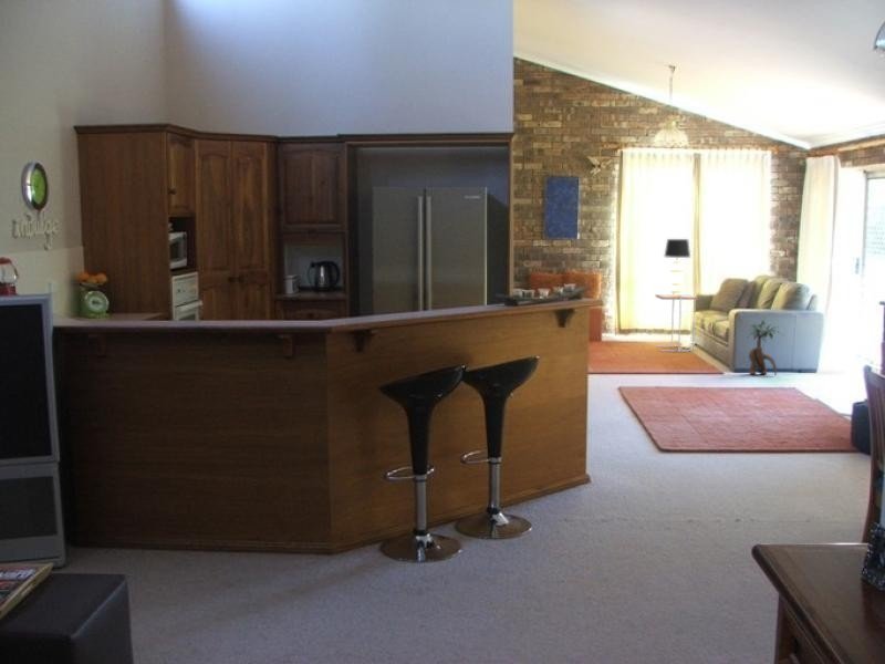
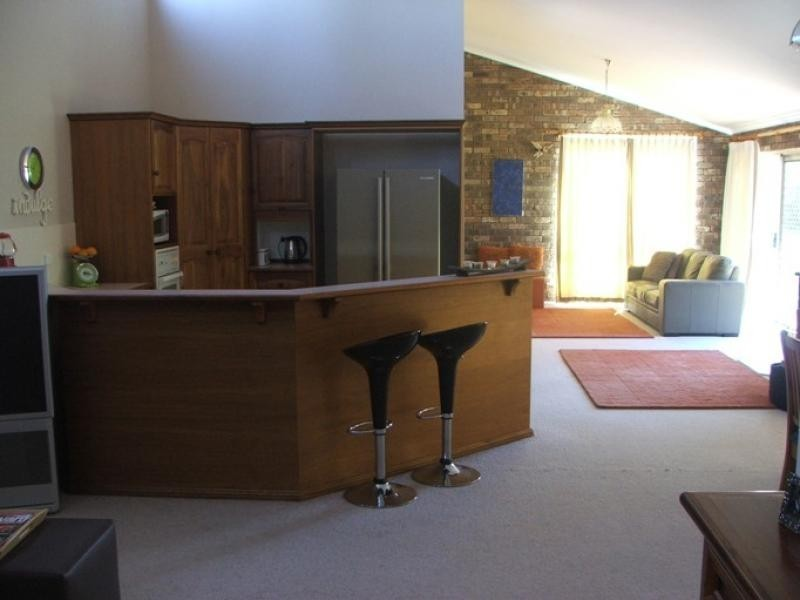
- table lamp [663,238,691,294]
- side table [653,292,699,353]
- decorative plant [747,319,785,376]
